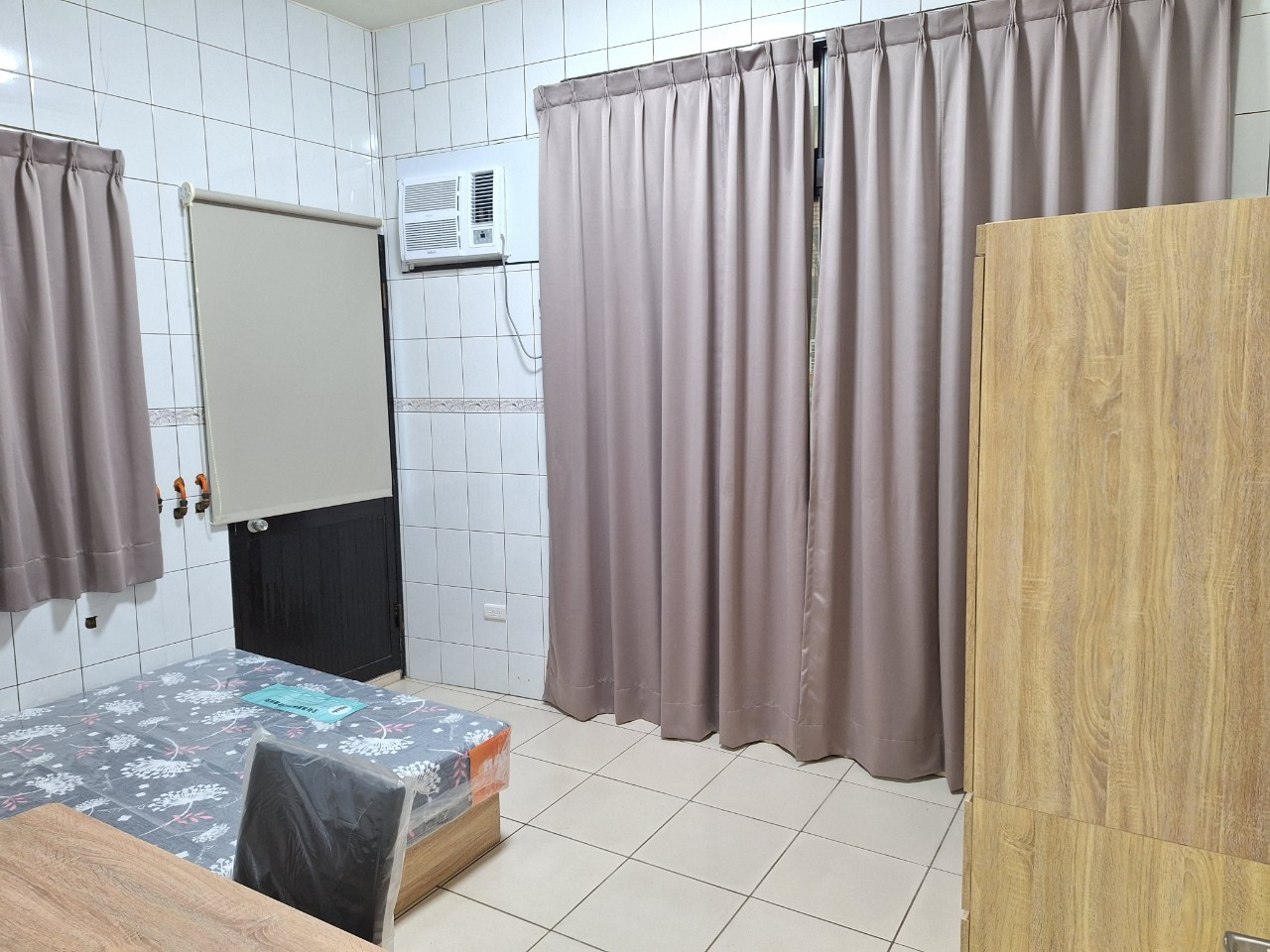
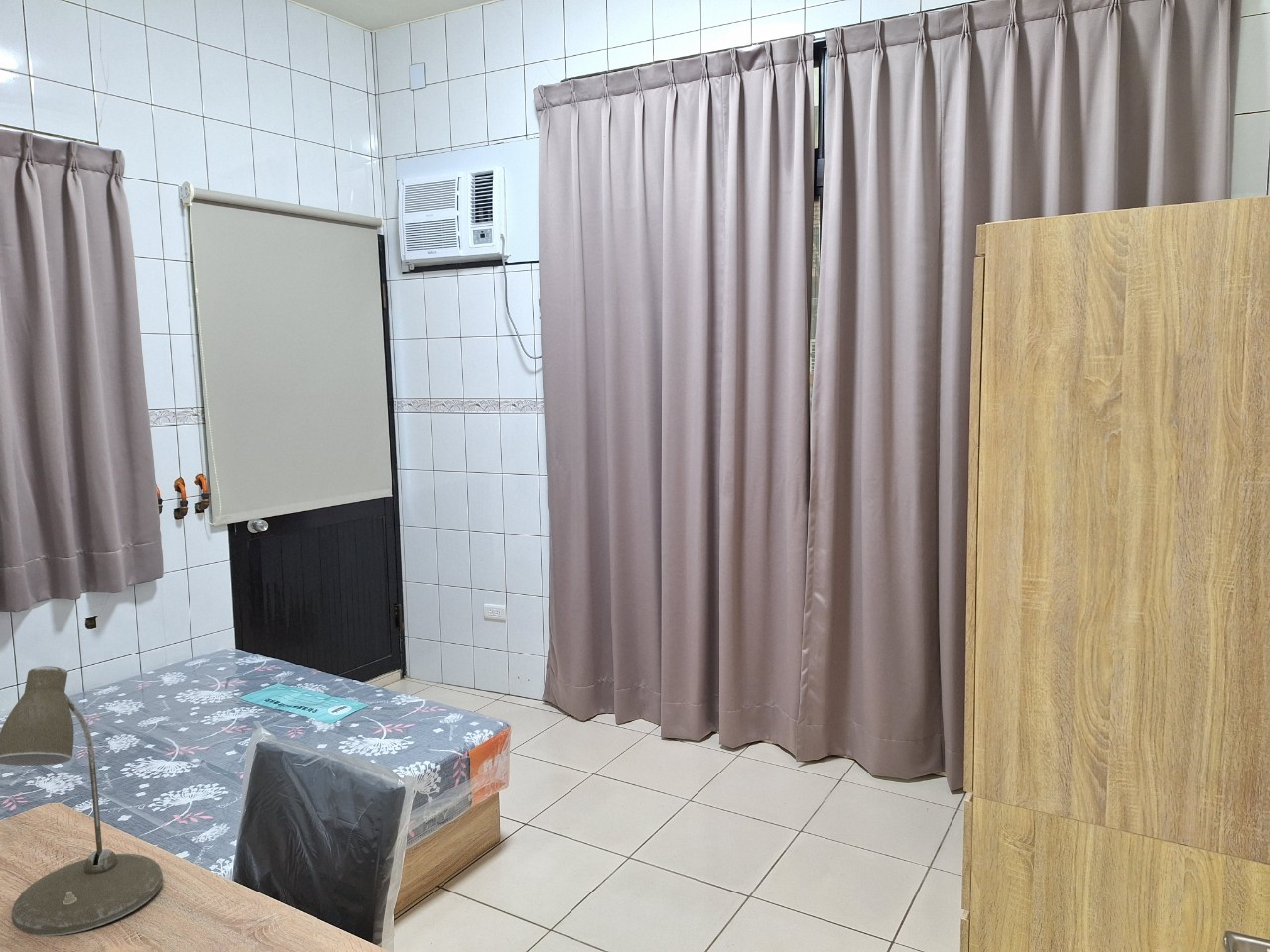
+ desk lamp [0,665,164,937]
